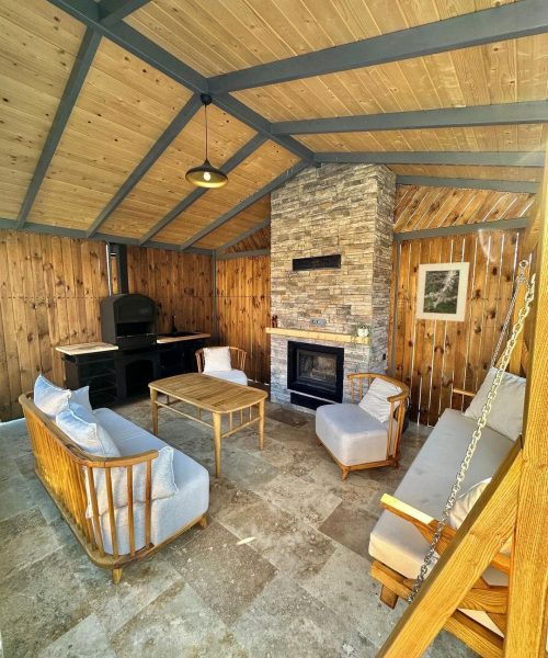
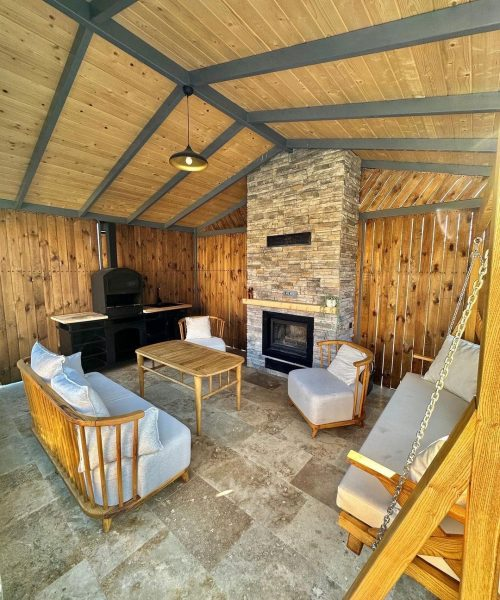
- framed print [414,261,470,322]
